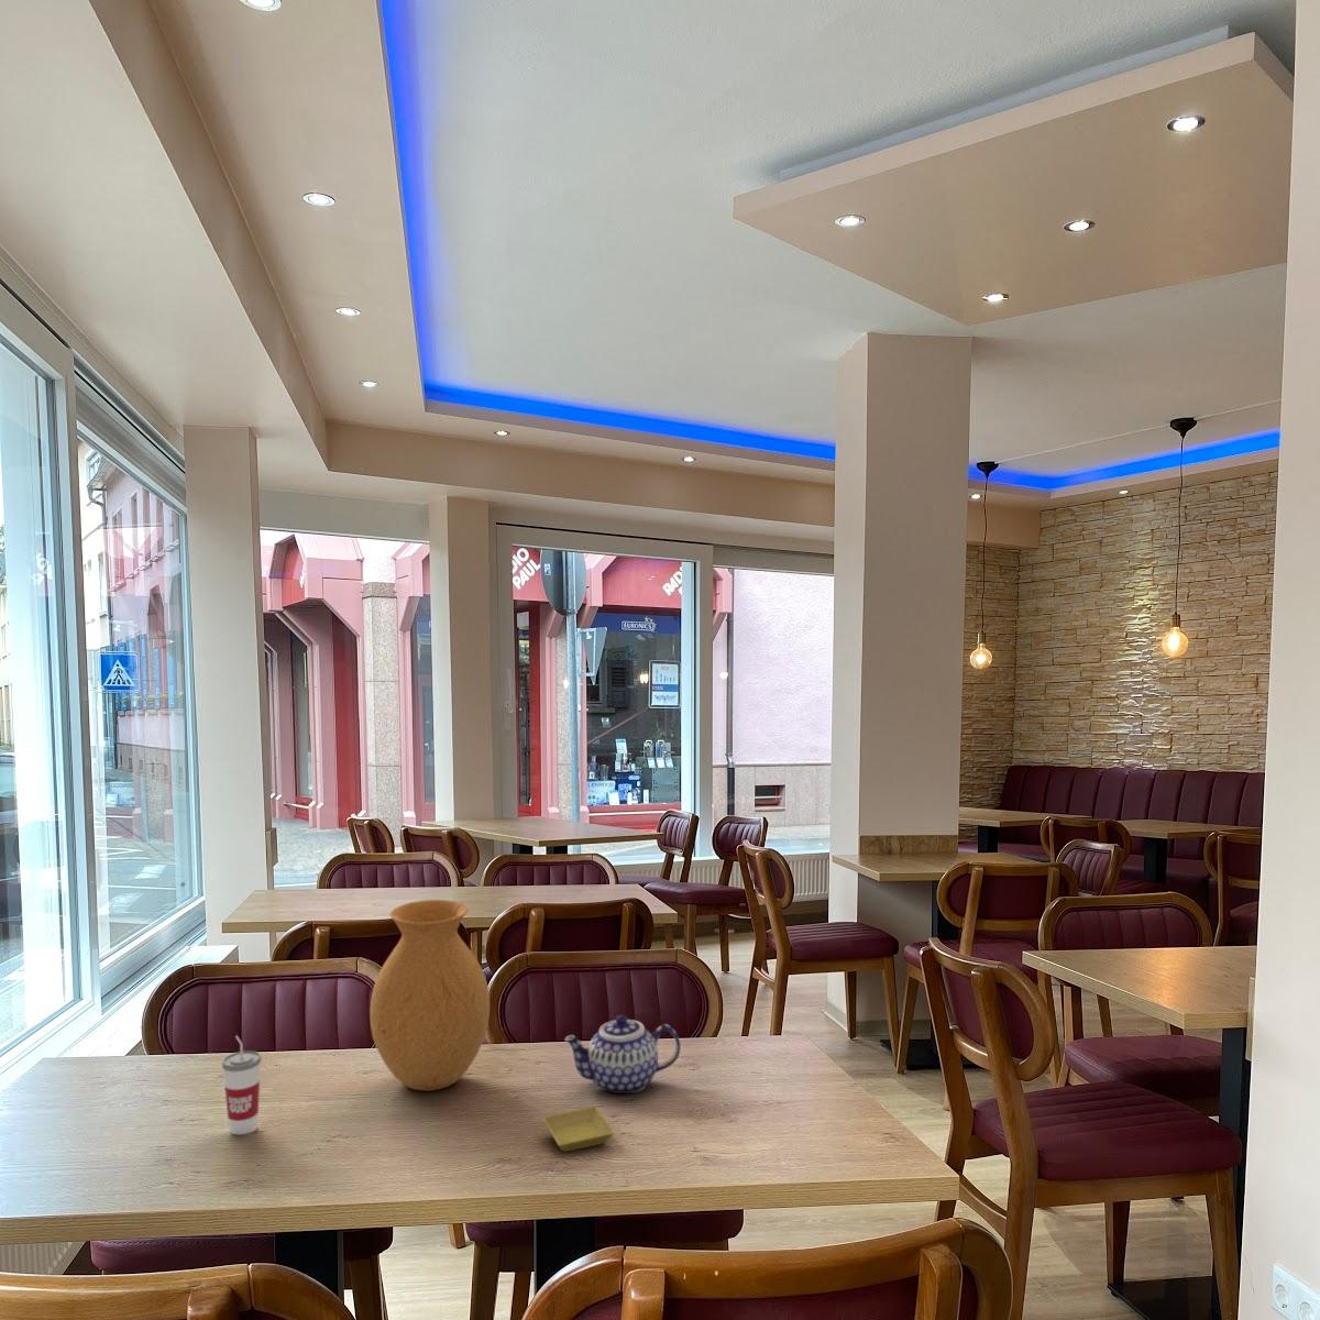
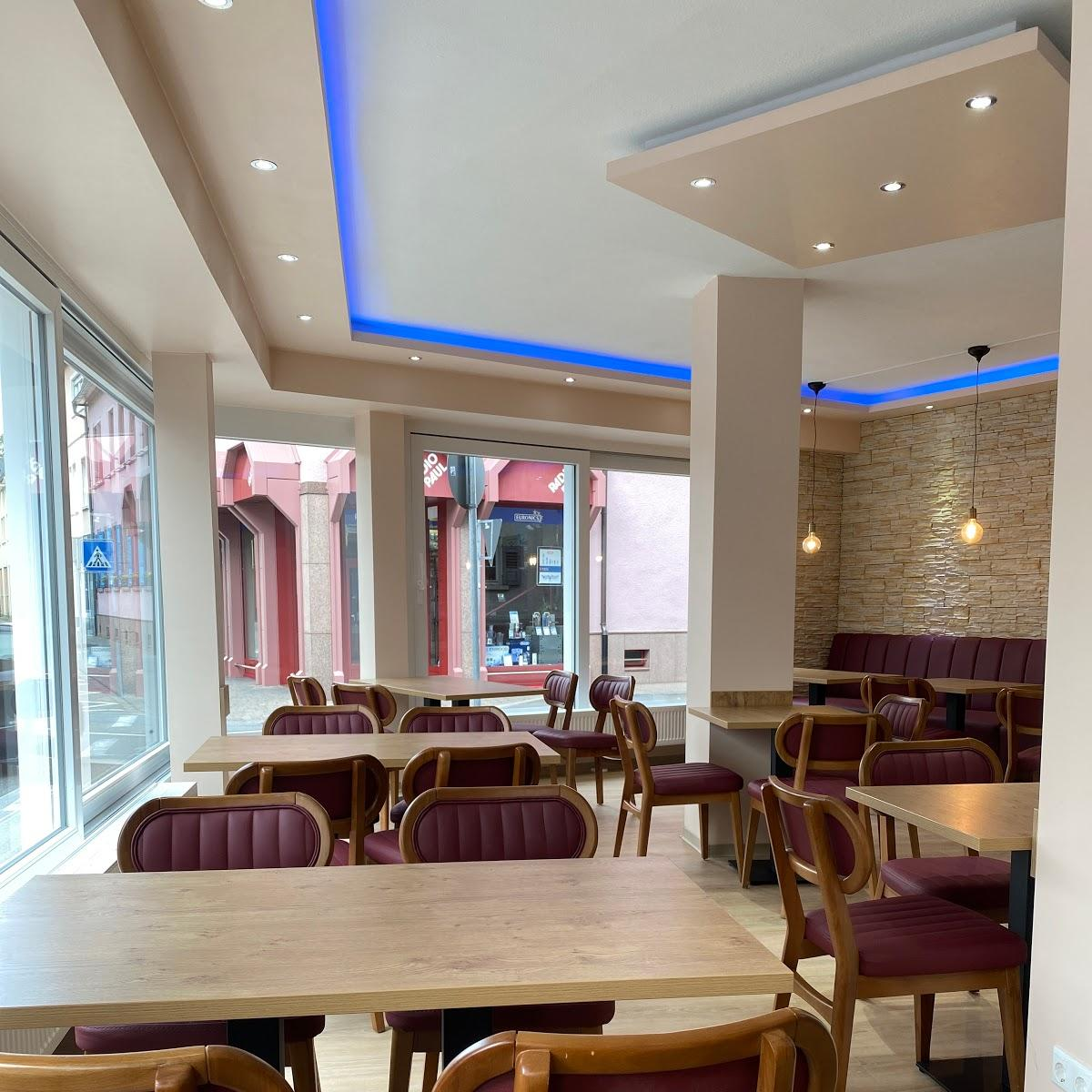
- teapot [563,1014,681,1094]
- cup [221,1034,262,1135]
- vase [369,898,491,1093]
- saucer [543,1106,615,1153]
